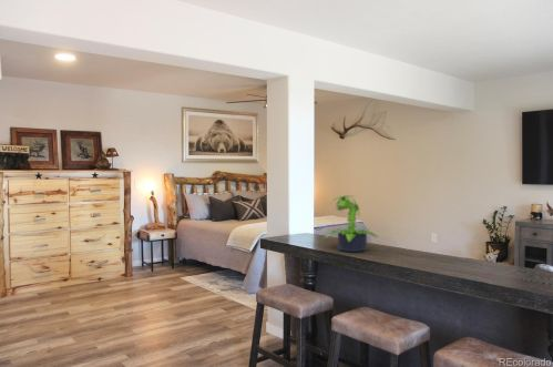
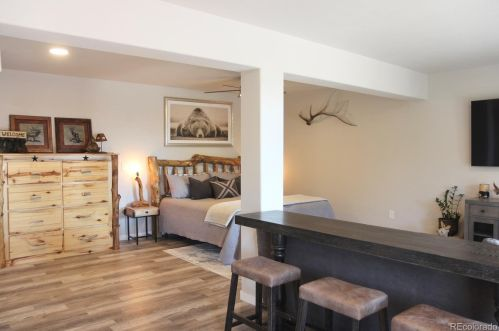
- potted plant [324,194,380,253]
